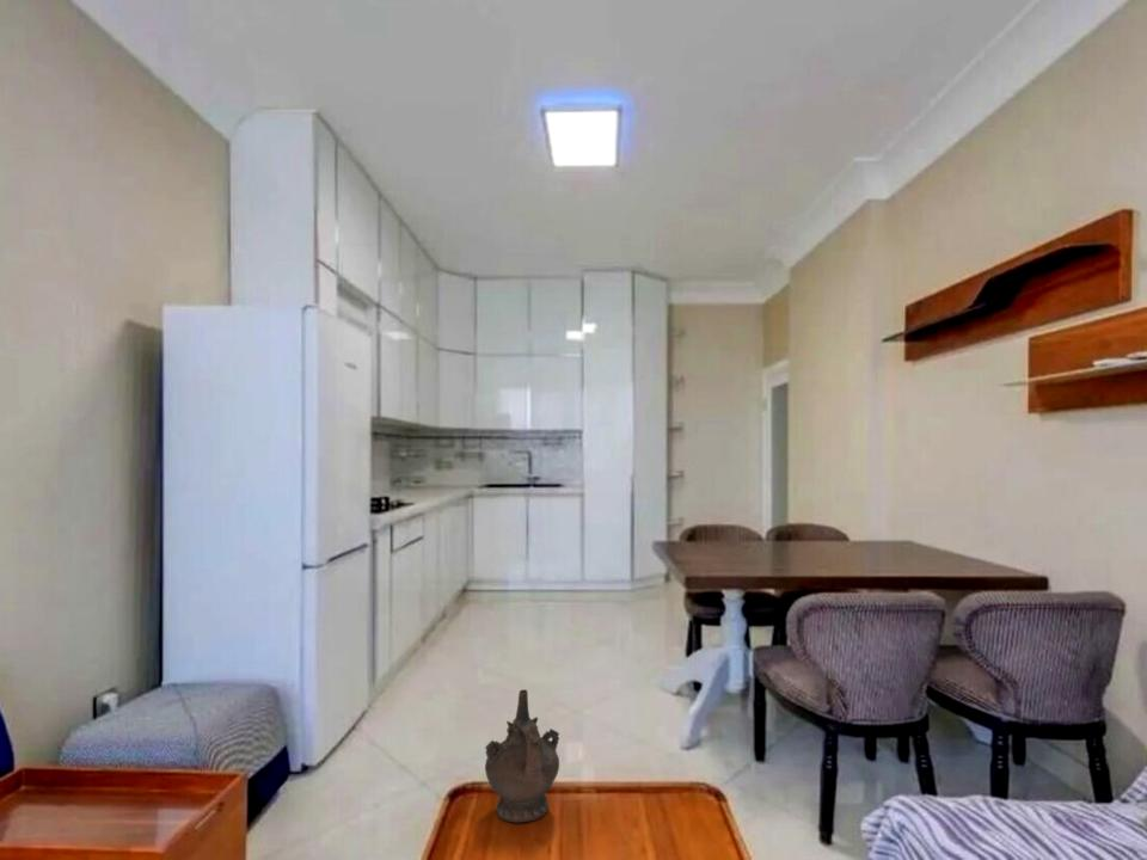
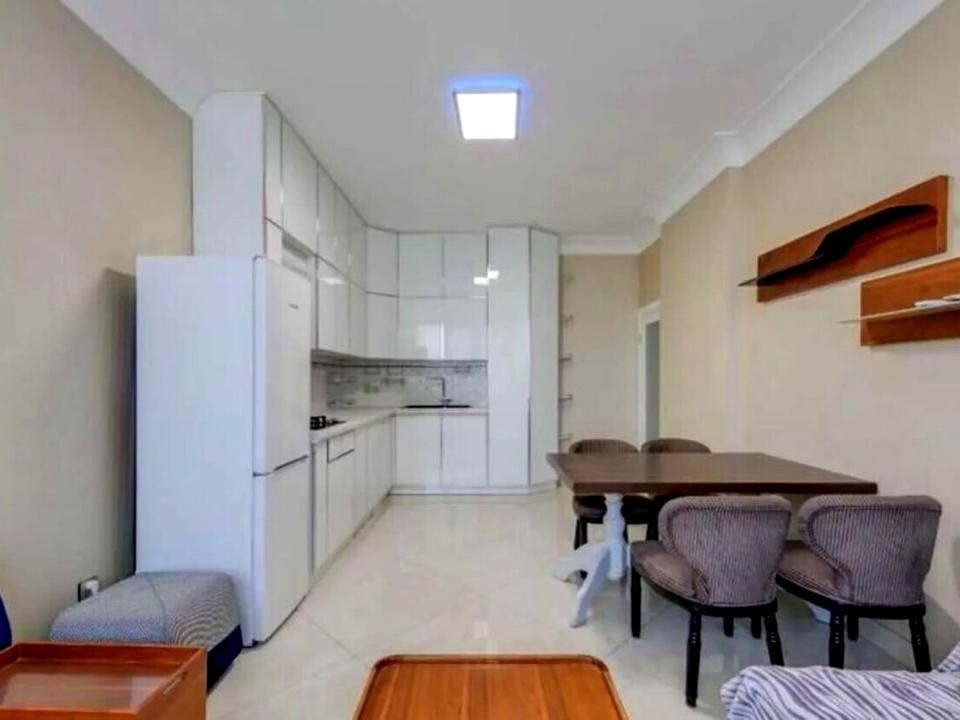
- ceremonial vessel [484,688,560,823]
